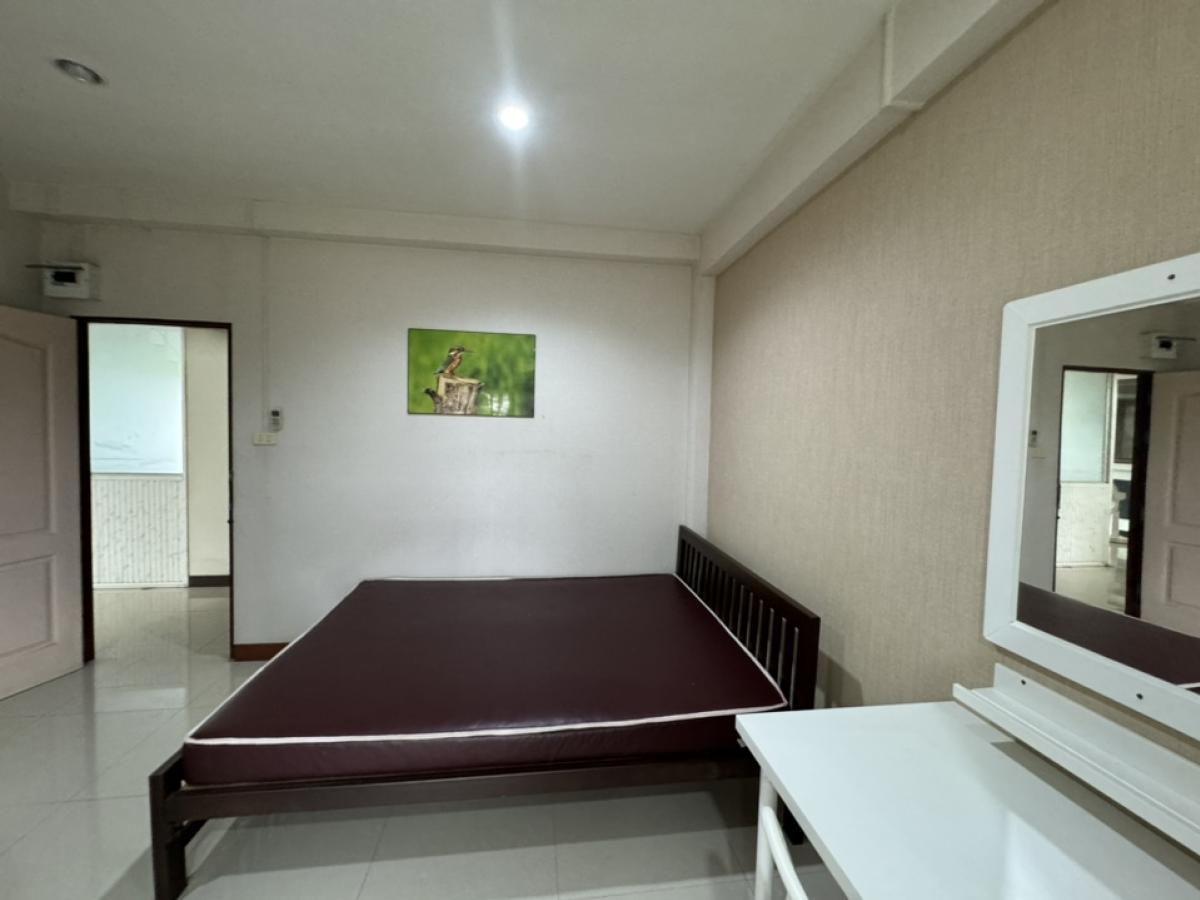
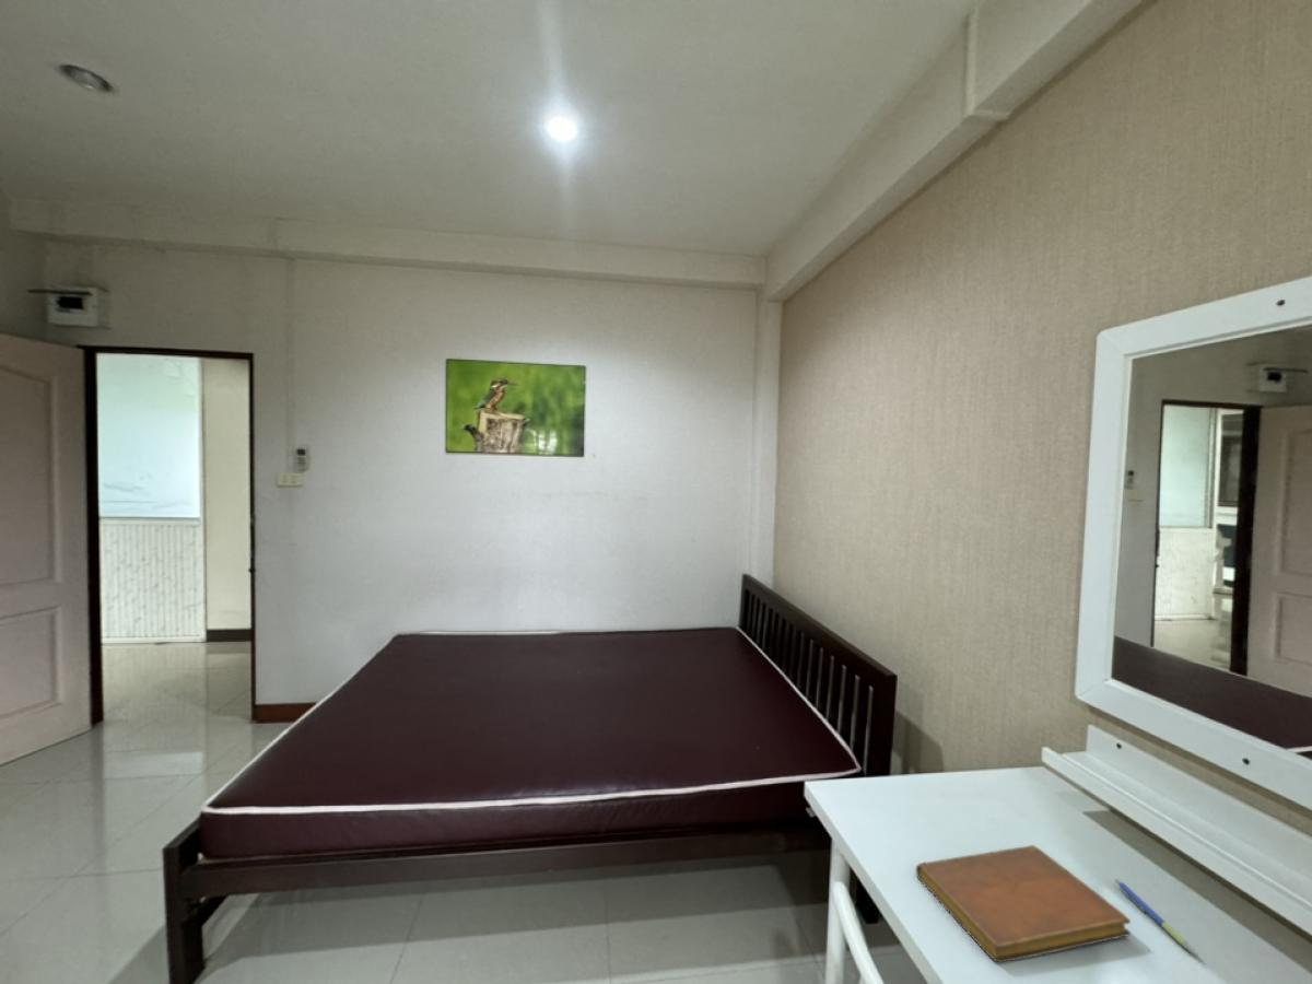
+ pen [1114,878,1199,958]
+ notebook [915,844,1132,964]
